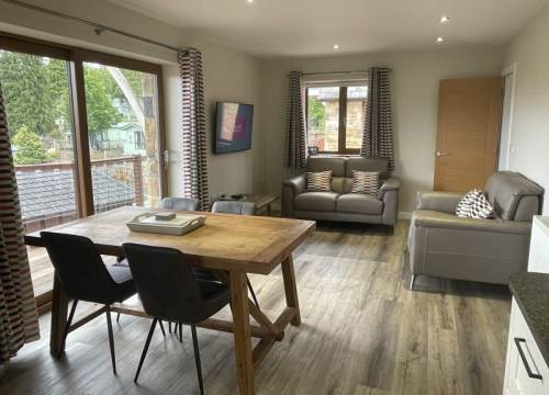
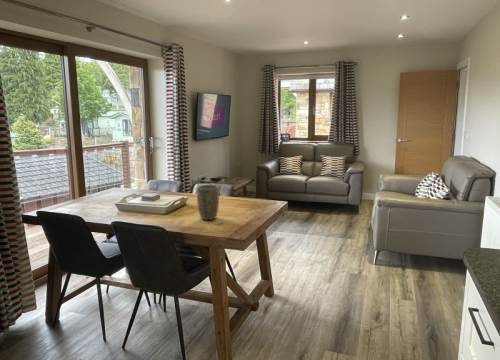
+ plant pot [196,184,220,221]
